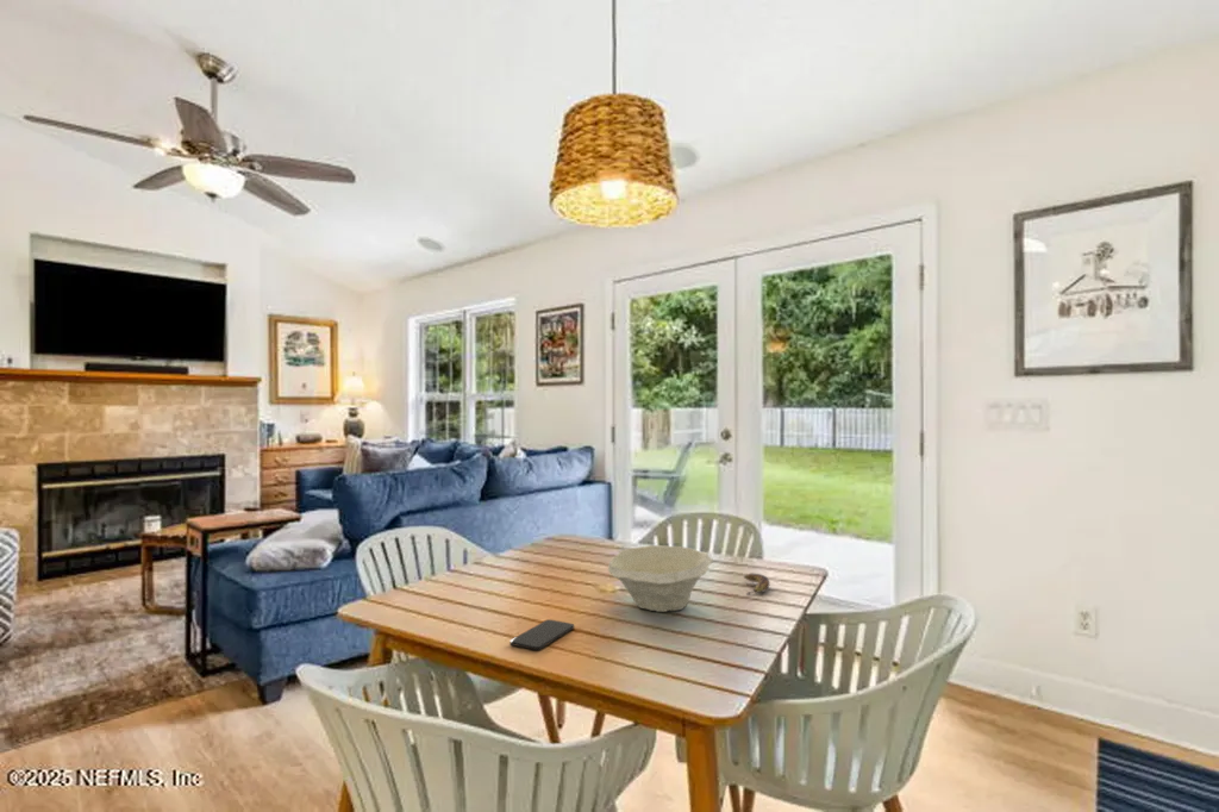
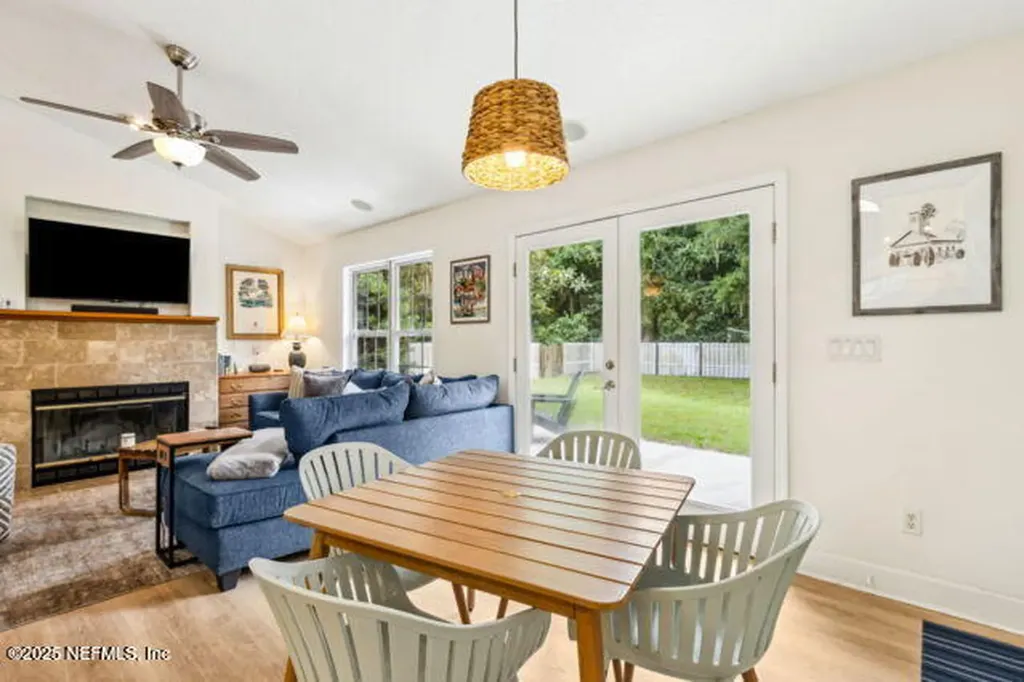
- banana [743,573,771,595]
- smartphone [510,618,575,651]
- bowl [607,544,714,613]
